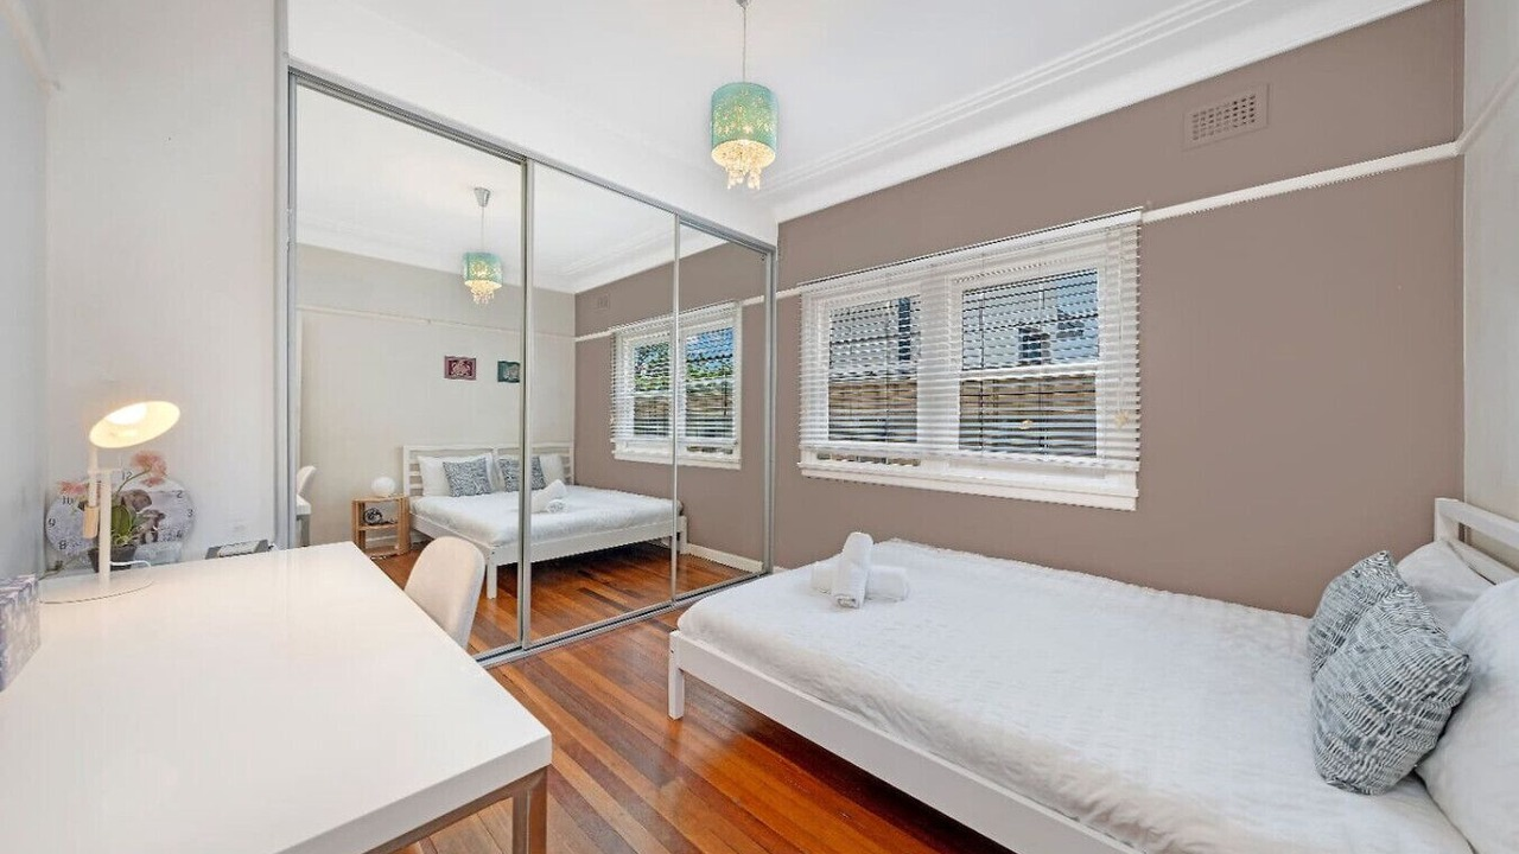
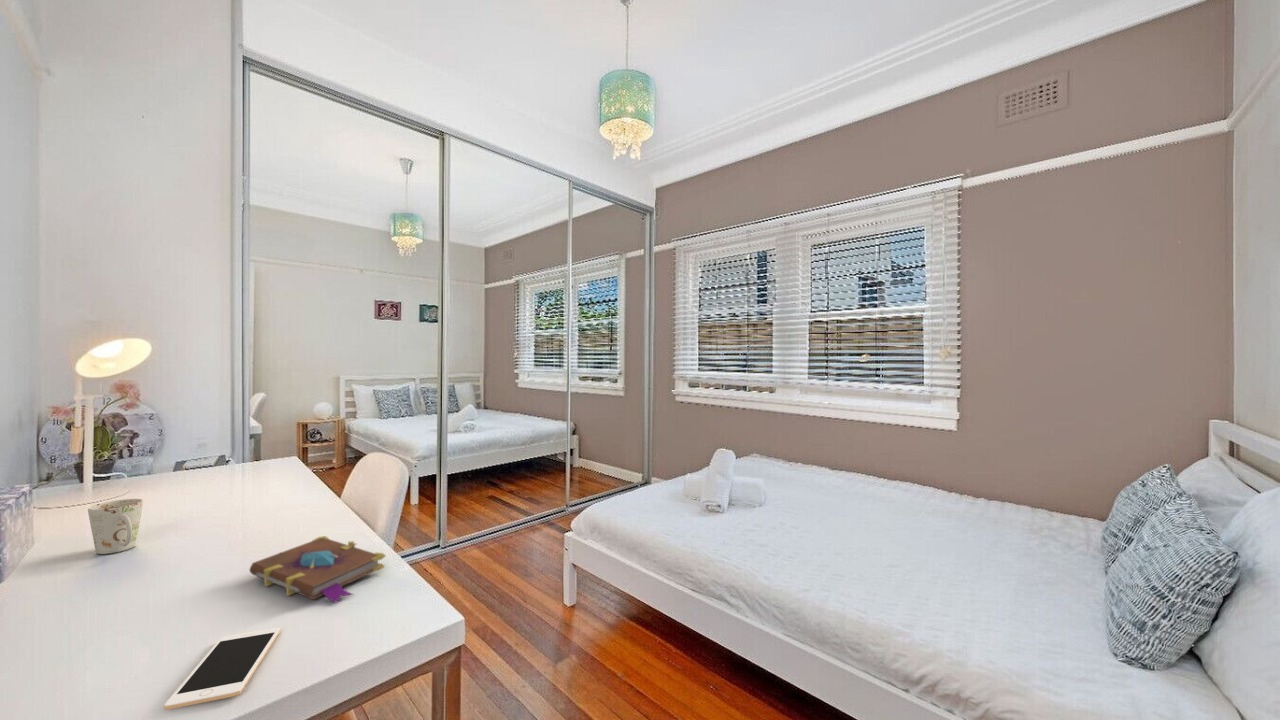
+ mug [87,498,144,555]
+ book [249,535,387,603]
+ cell phone [163,627,281,710]
